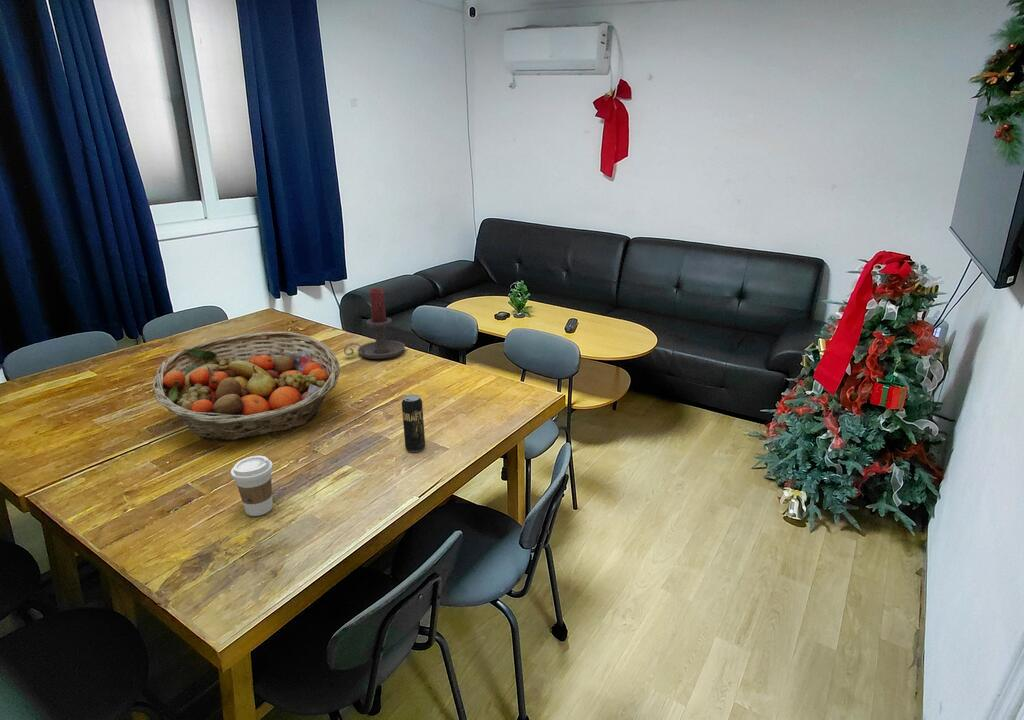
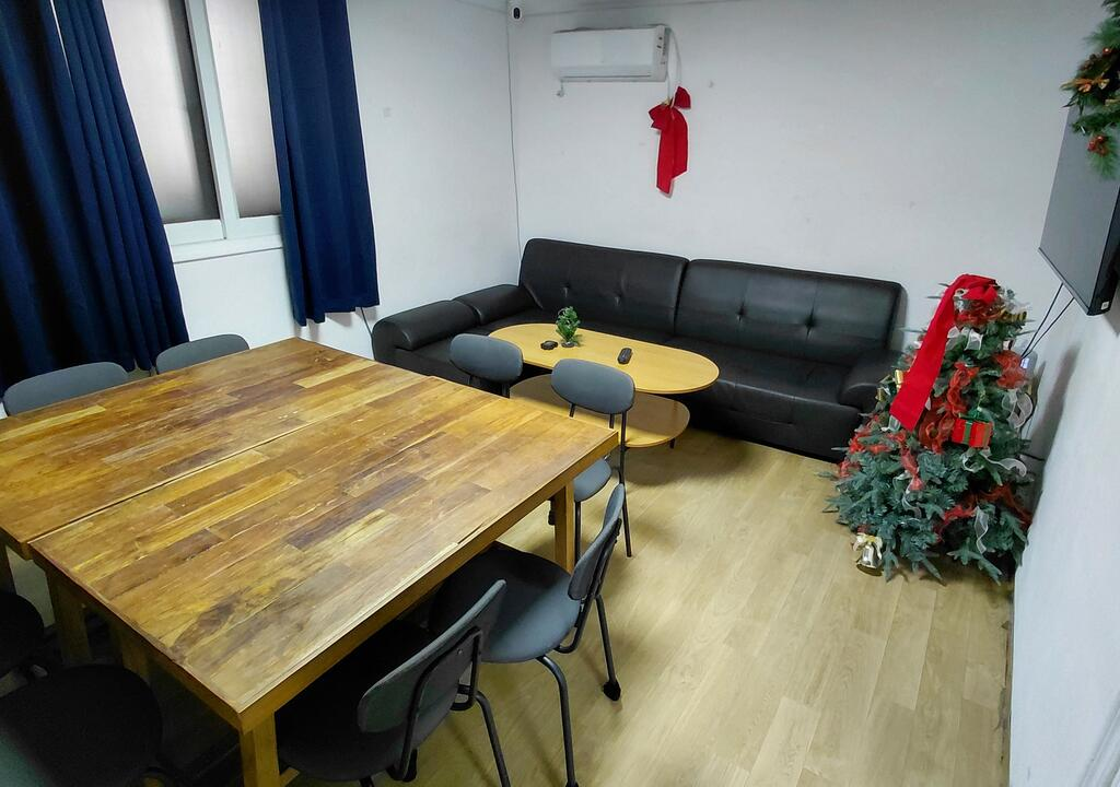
- beverage can [401,393,426,453]
- candle holder [343,287,406,360]
- fruit basket [152,331,341,442]
- coffee cup [230,455,274,517]
